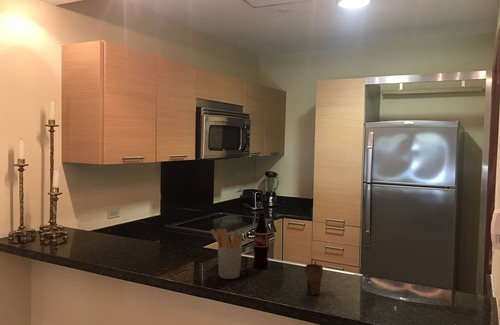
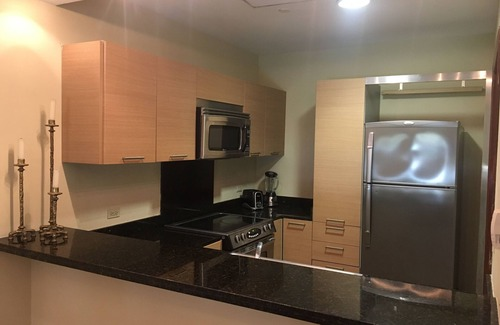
- bottle [252,212,270,269]
- utensil holder [210,228,244,280]
- cup [305,261,324,296]
